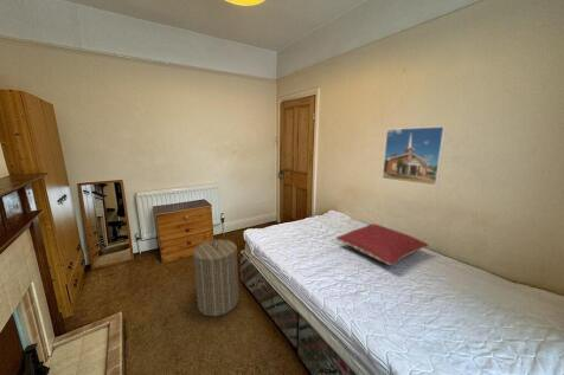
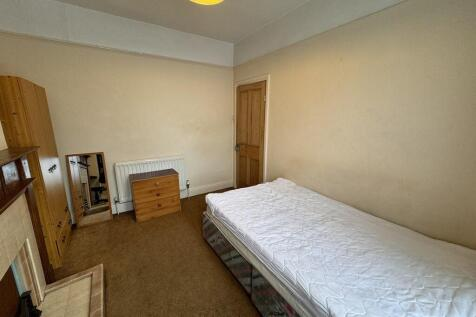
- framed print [382,125,447,187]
- laundry hamper [192,238,239,317]
- pillow [335,222,430,266]
